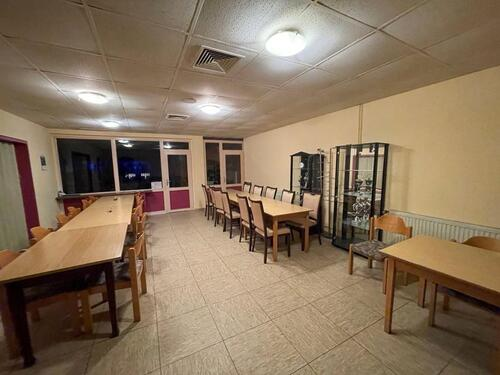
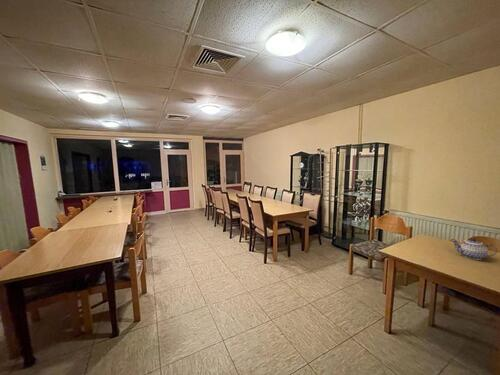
+ teapot [451,238,498,261]
